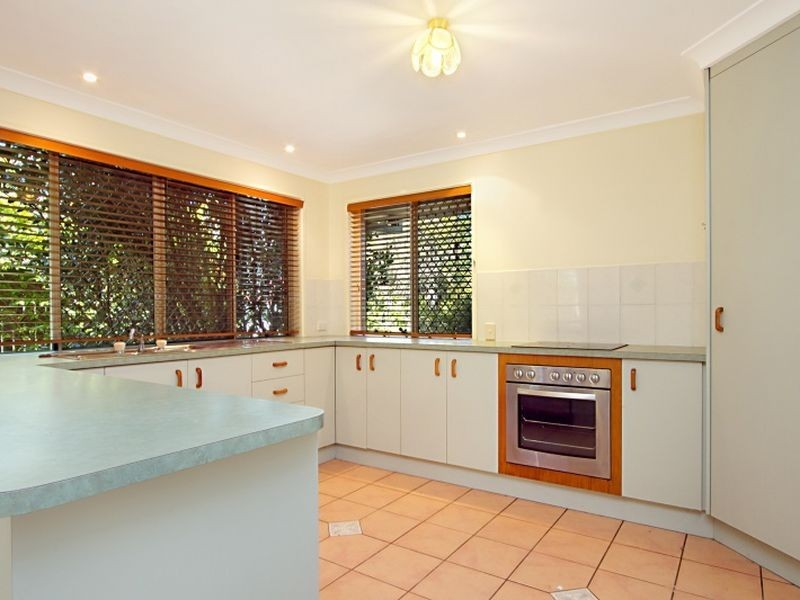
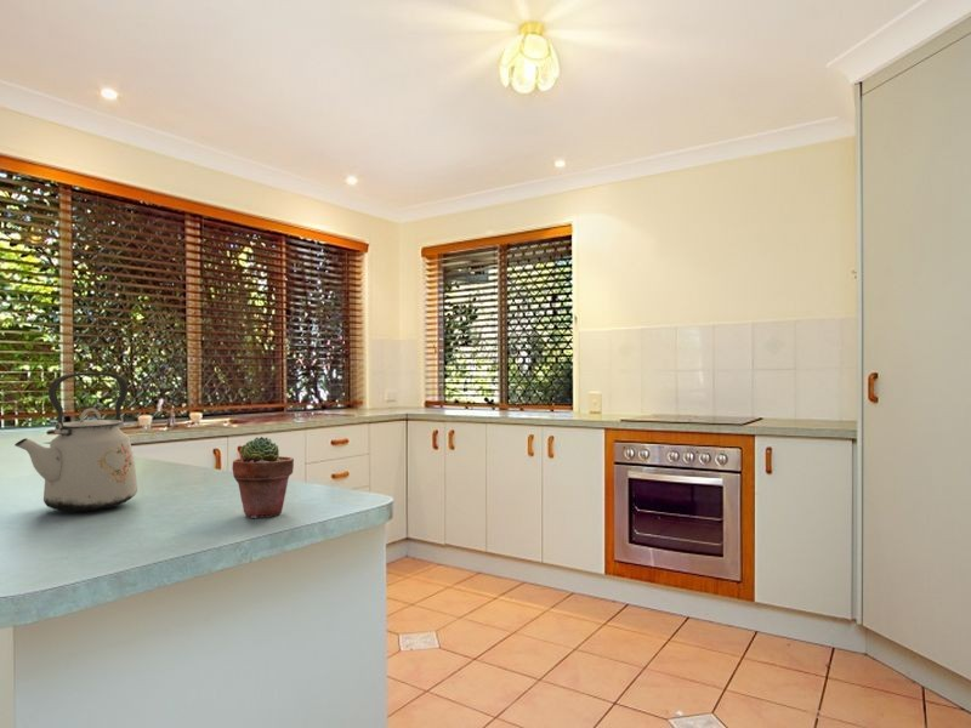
+ potted succulent [232,436,295,519]
+ kettle [13,371,138,513]
